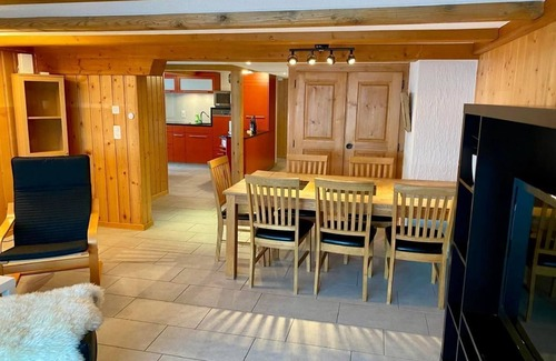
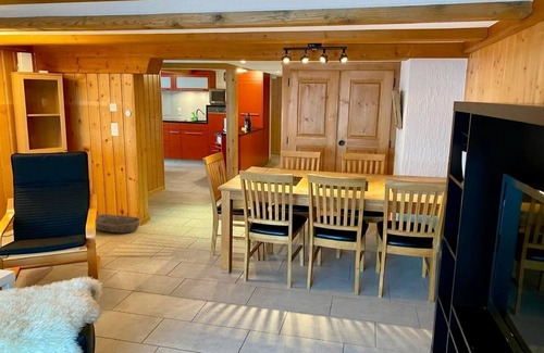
+ basket [95,213,141,235]
